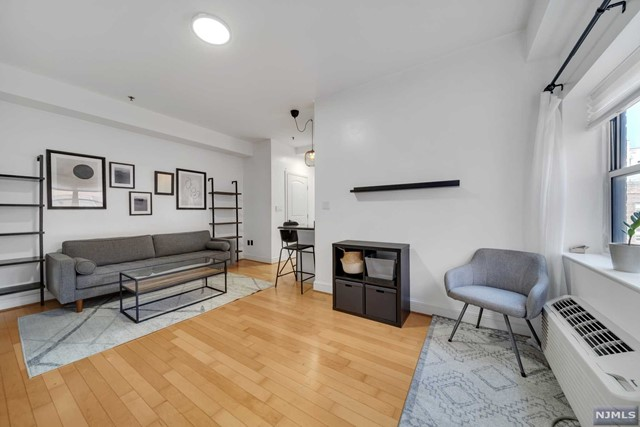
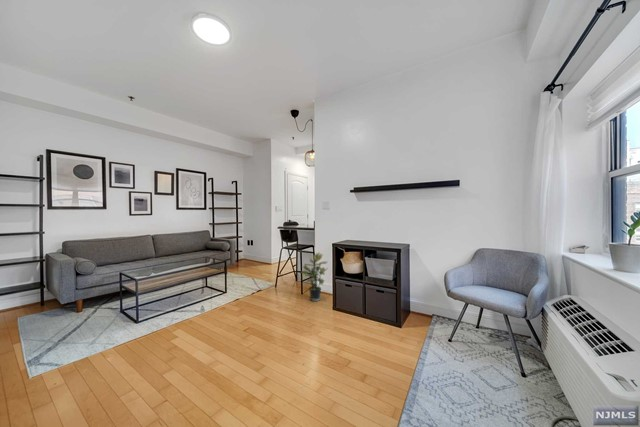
+ potted plant [300,251,328,302]
